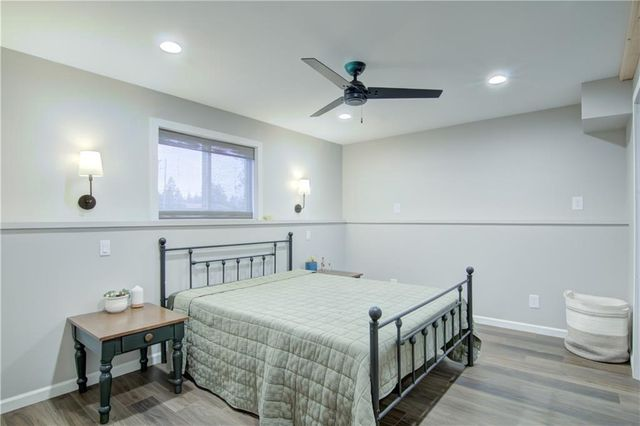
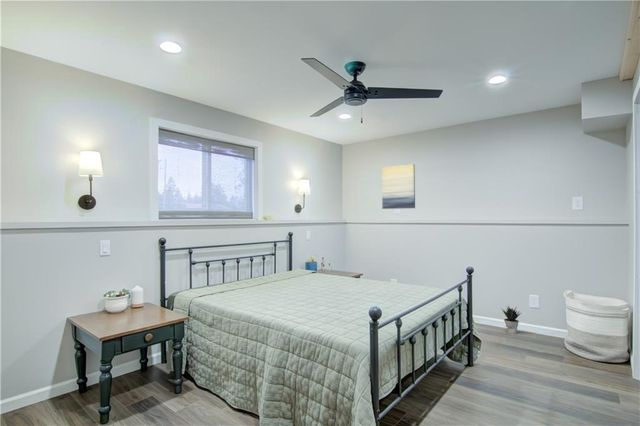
+ wall art [381,163,416,210]
+ potted plant [502,305,522,335]
